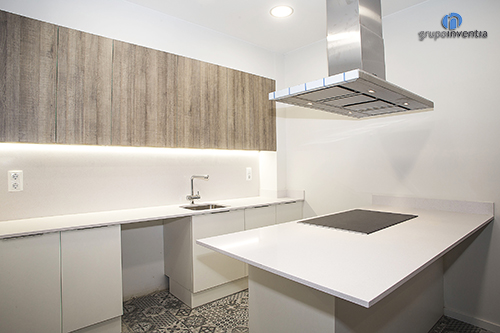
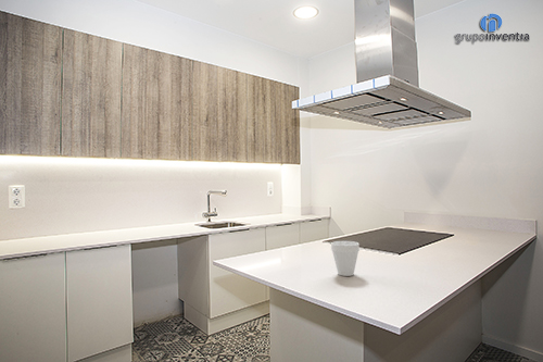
+ cup [330,240,361,277]
